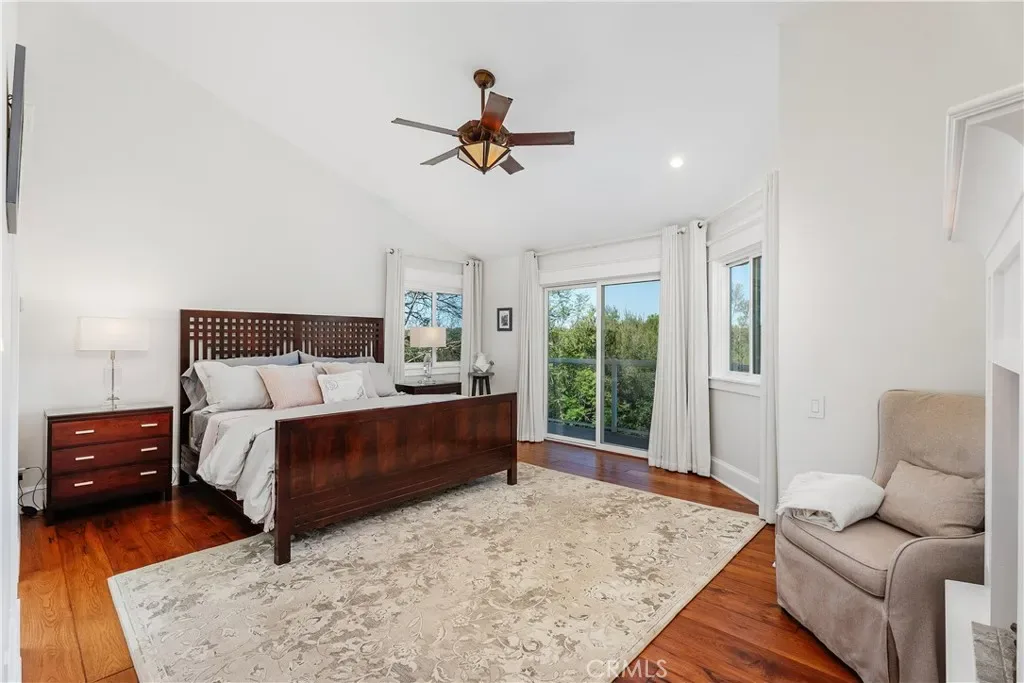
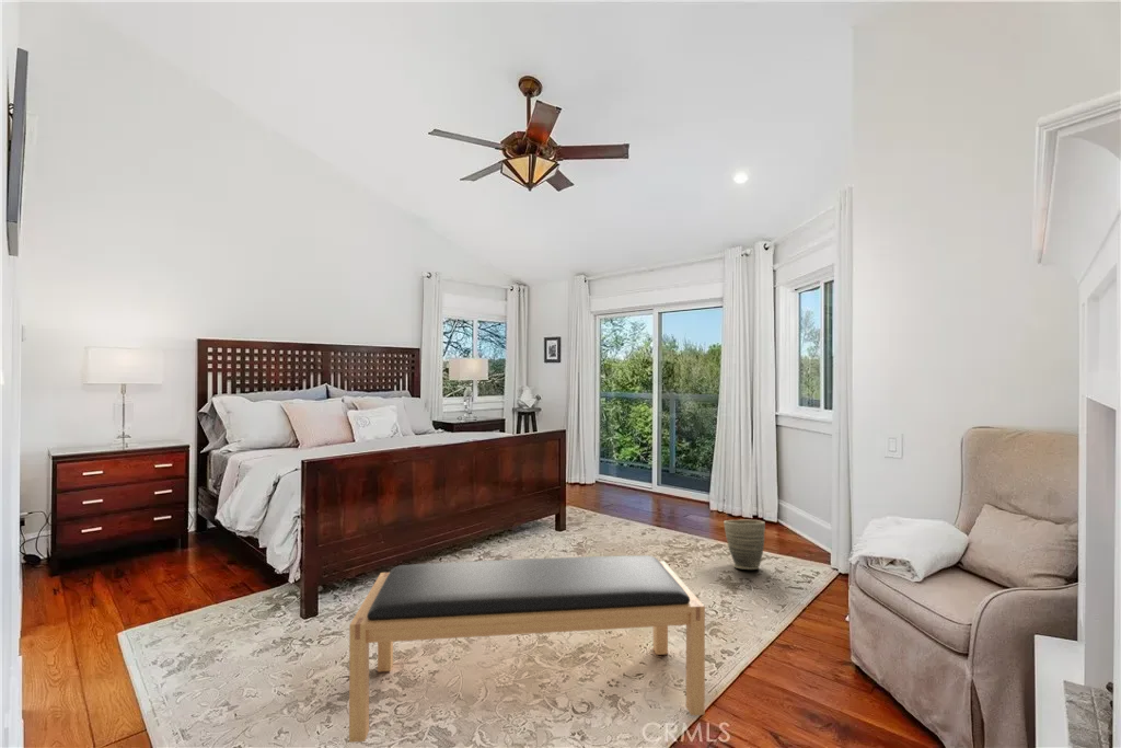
+ bench [348,554,706,744]
+ vase [723,519,766,571]
